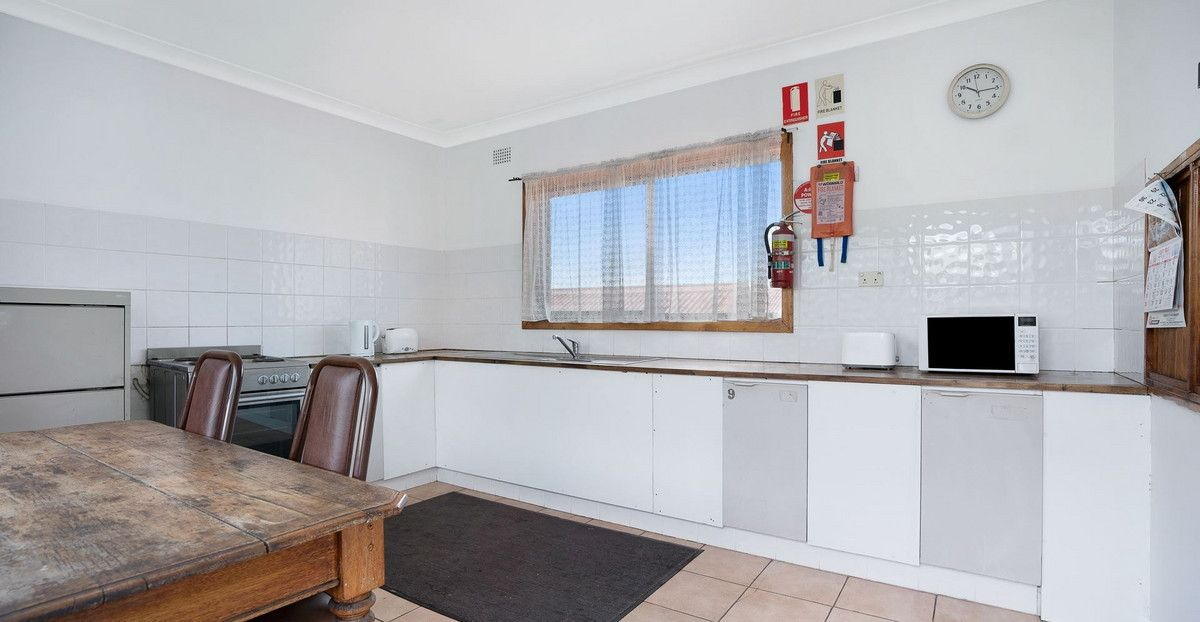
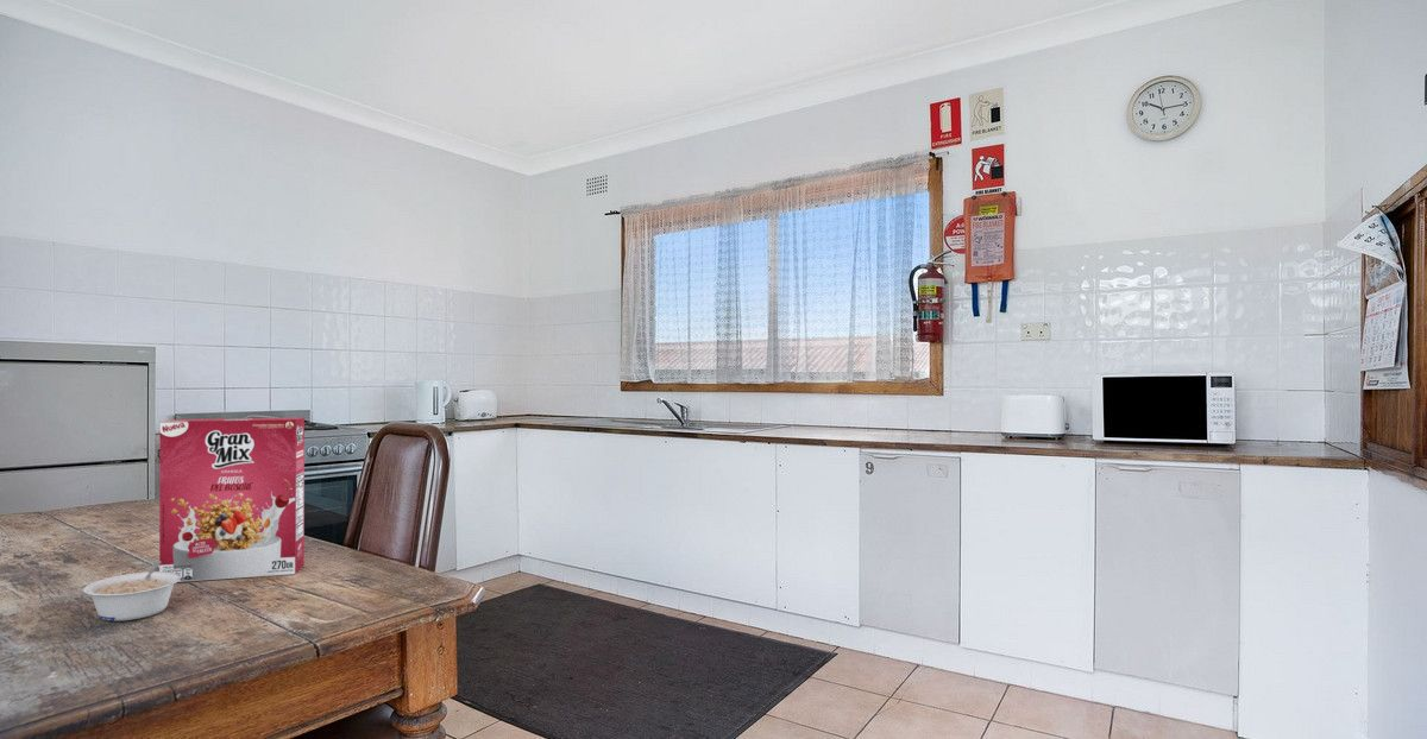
+ cereal box [158,417,306,583]
+ legume [82,561,181,623]
